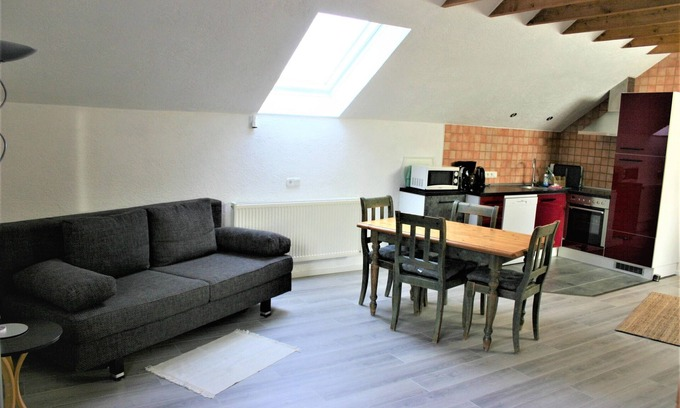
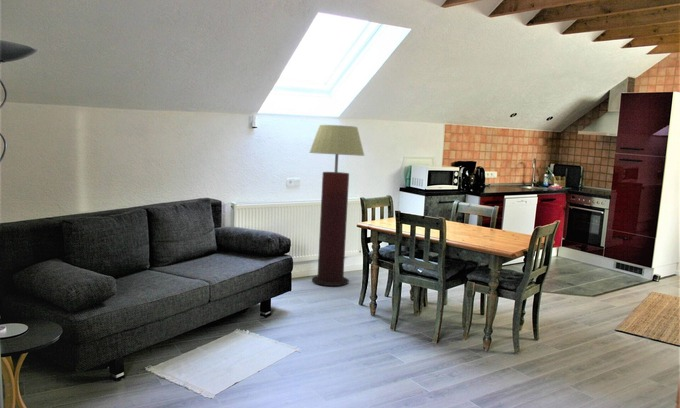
+ floor lamp [309,124,365,287]
